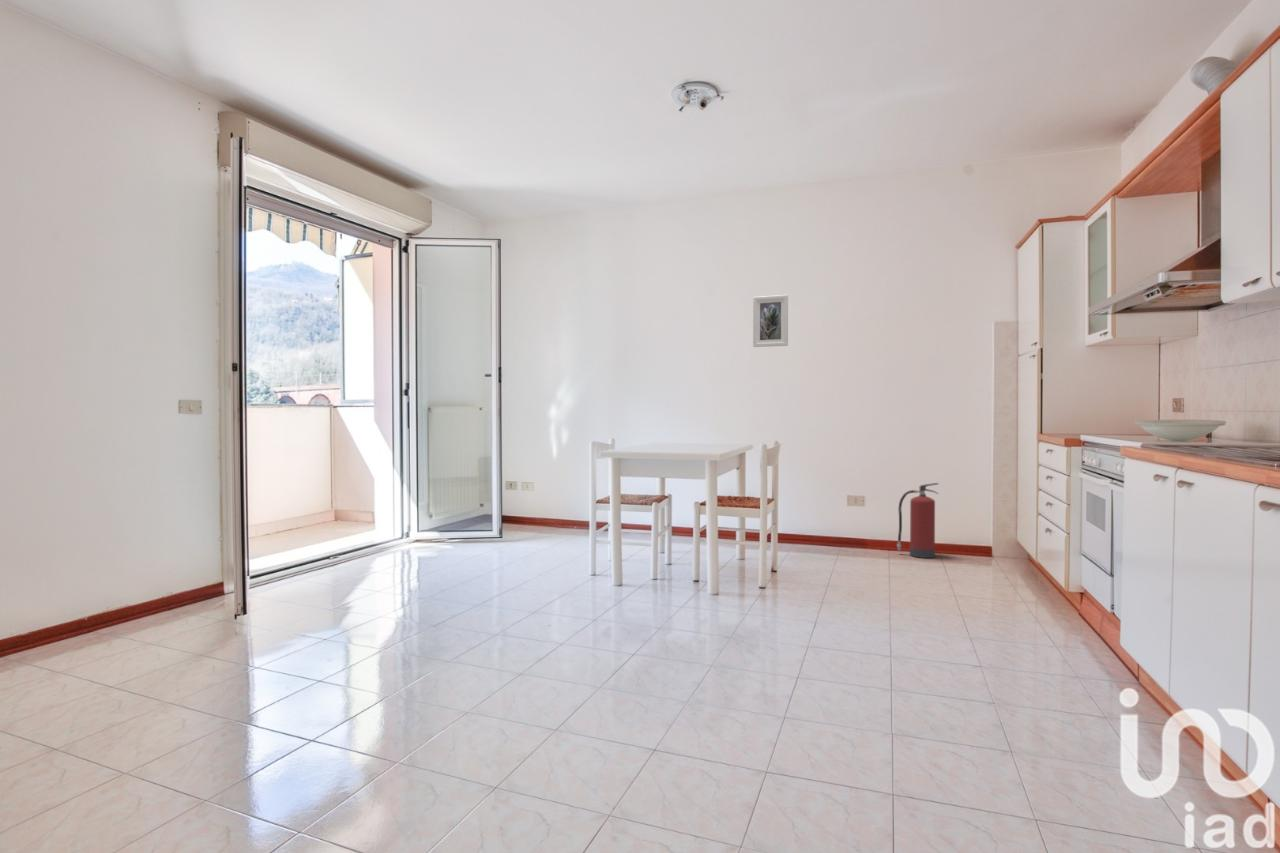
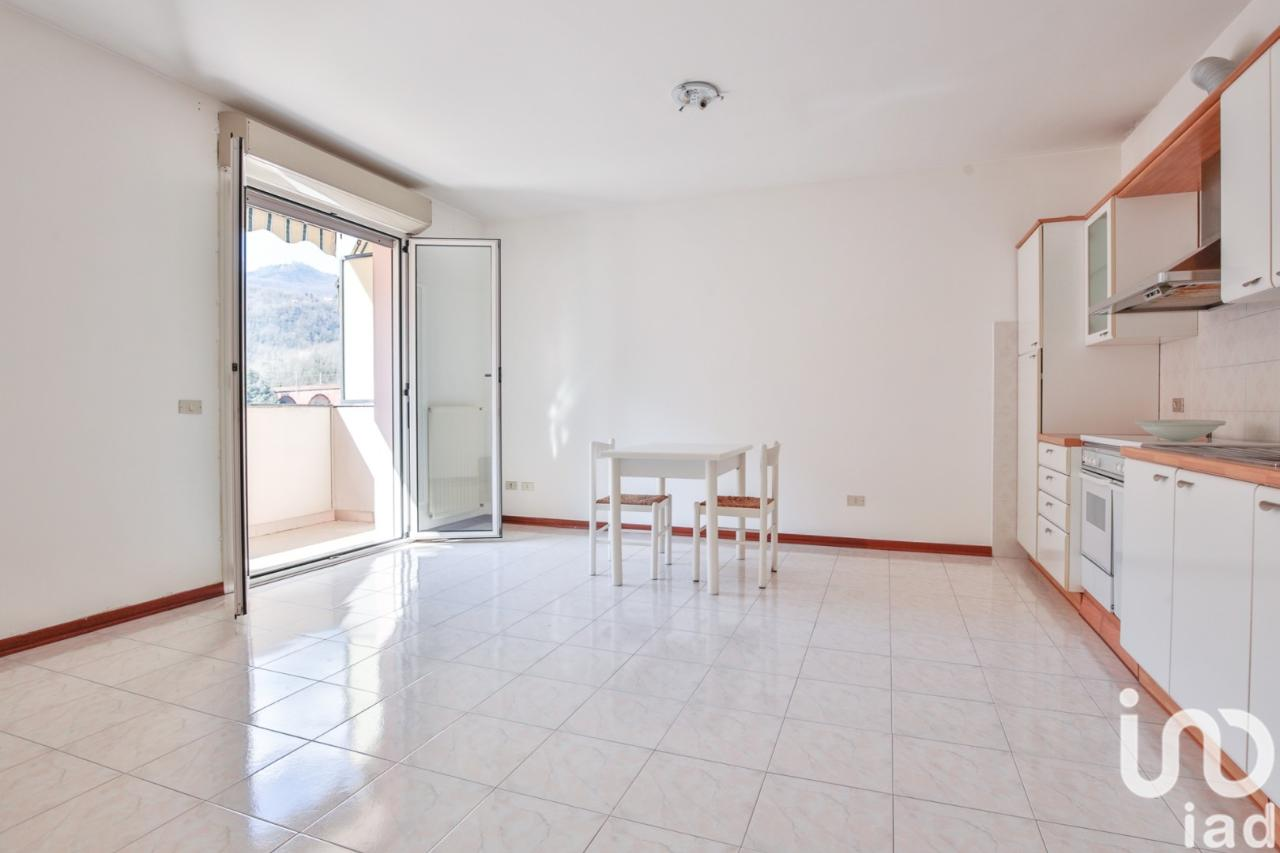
- fire extinguisher [896,482,939,559]
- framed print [752,294,789,348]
